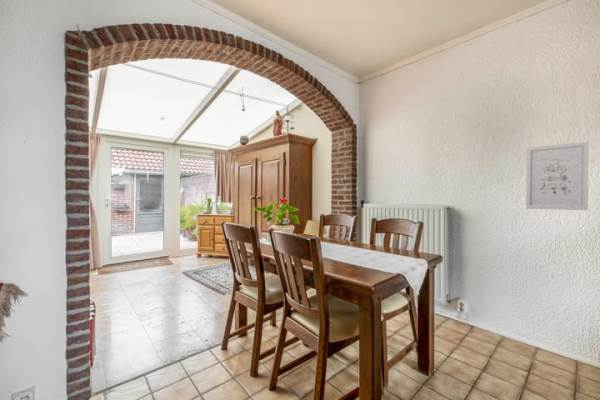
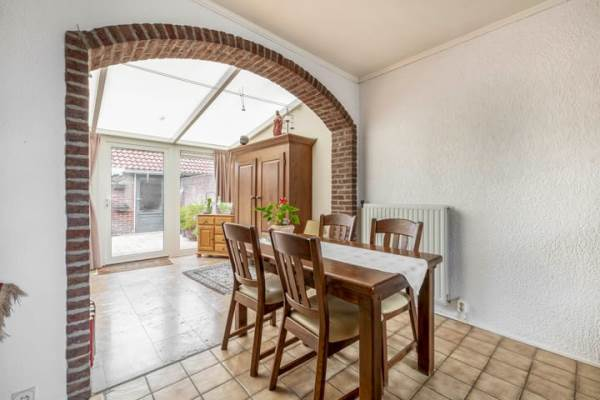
- wall art [525,140,590,211]
